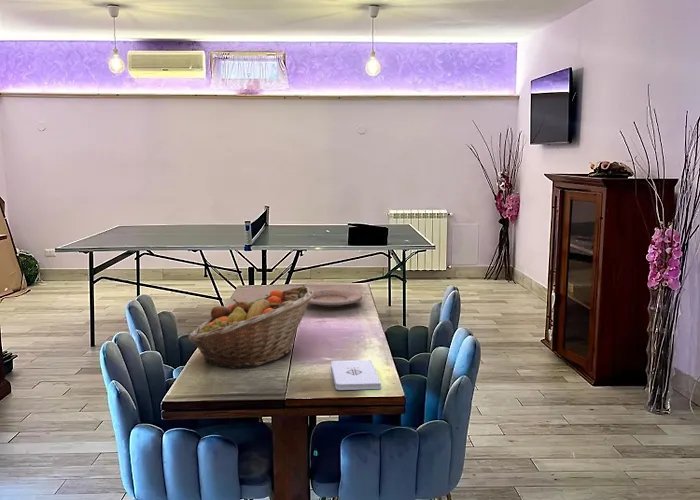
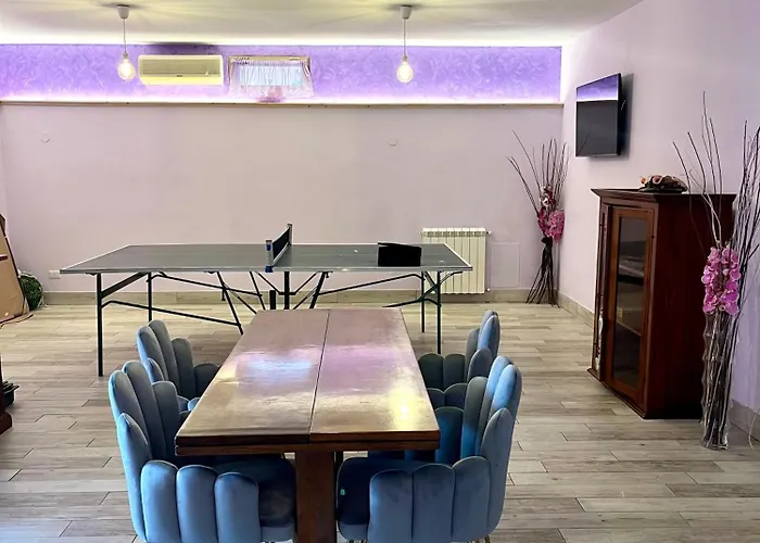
- notepad [330,359,382,391]
- plate [308,288,363,308]
- fruit basket [187,285,314,370]
